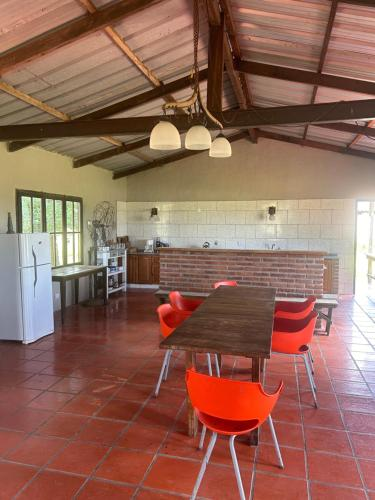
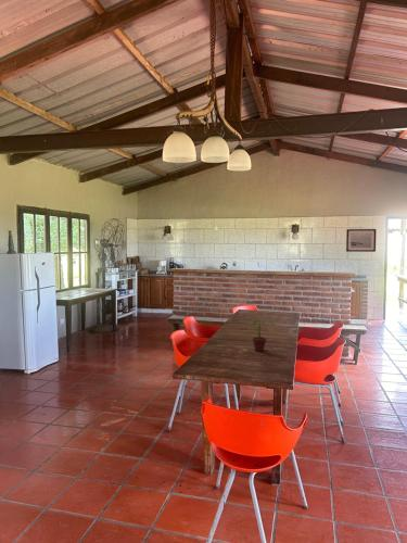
+ potted plant [240,316,277,352]
+ wall art [345,228,378,253]
